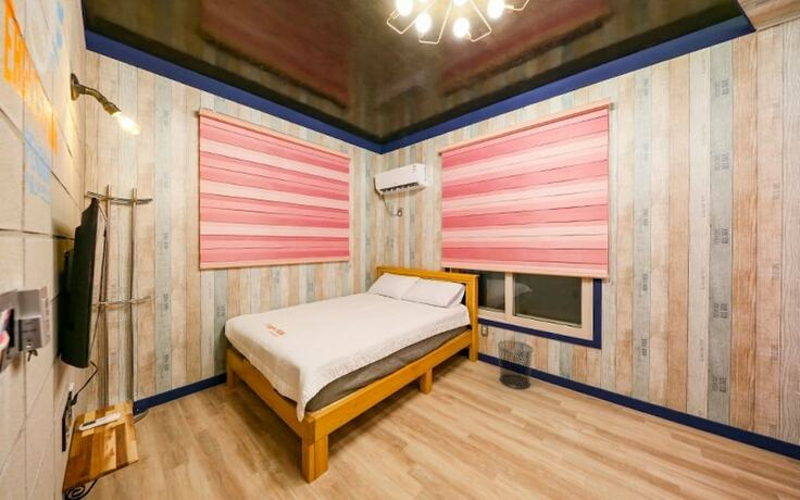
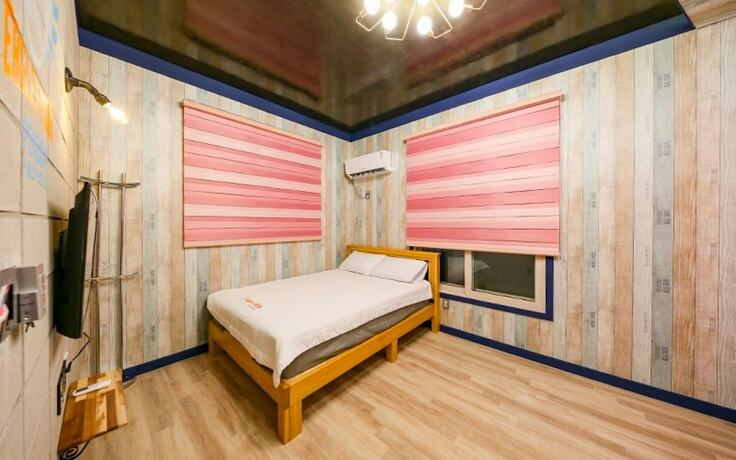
- waste bin [496,339,535,389]
